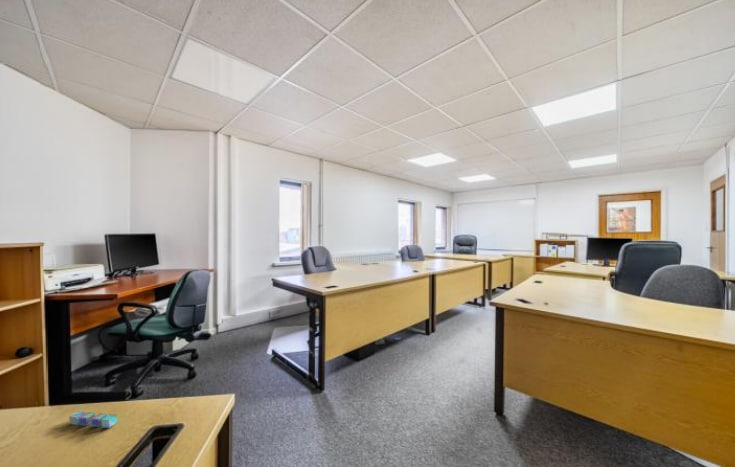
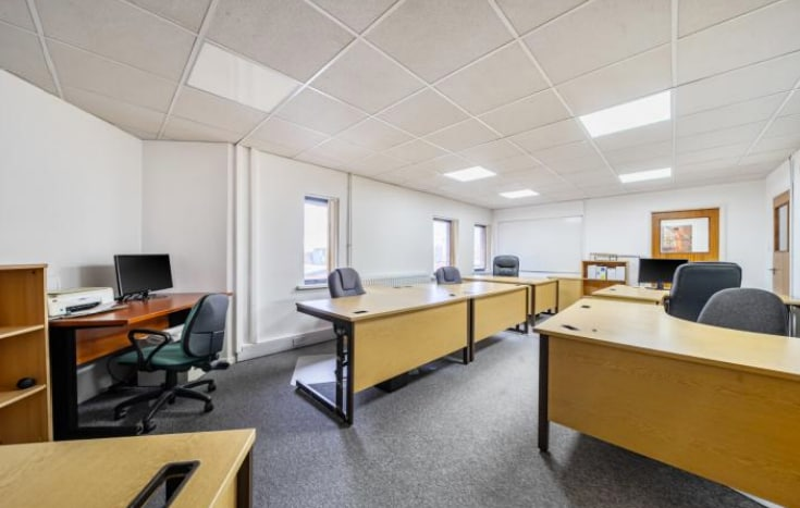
- sticky notes [68,410,118,429]
